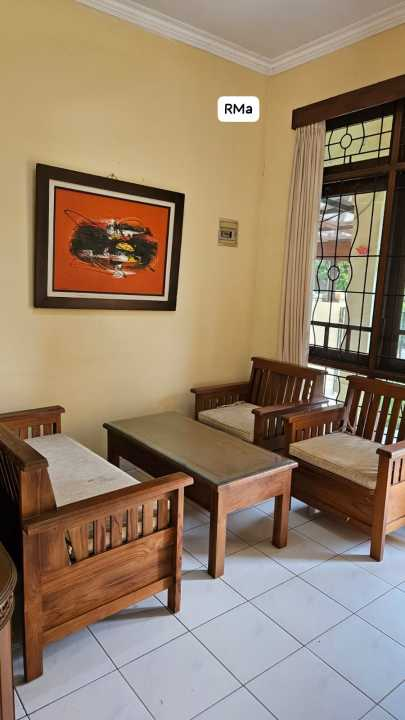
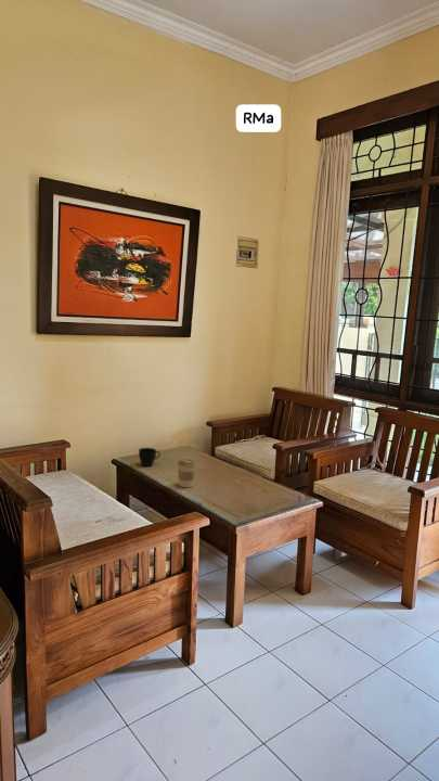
+ cup [138,447,162,468]
+ coffee cup [177,458,197,488]
